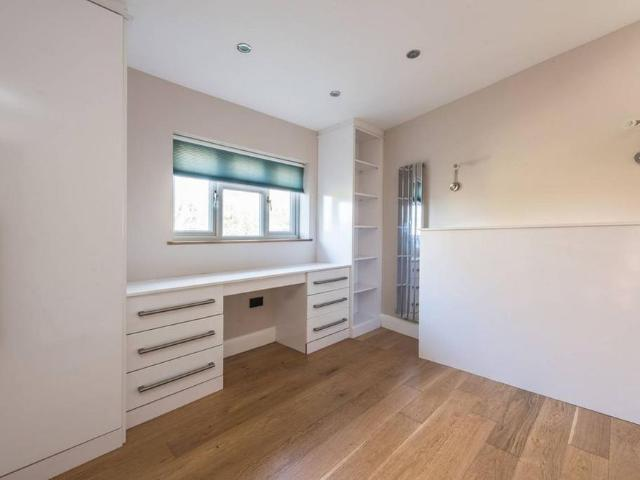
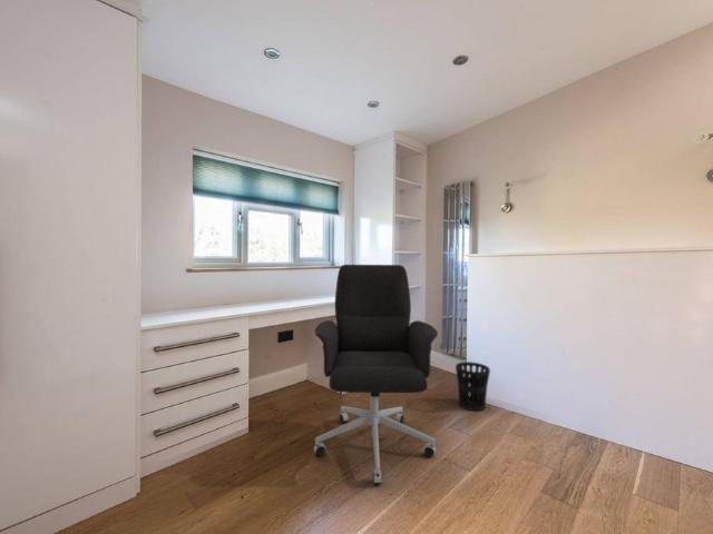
+ wastebasket [455,360,491,412]
+ office chair [313,264,439,485]
